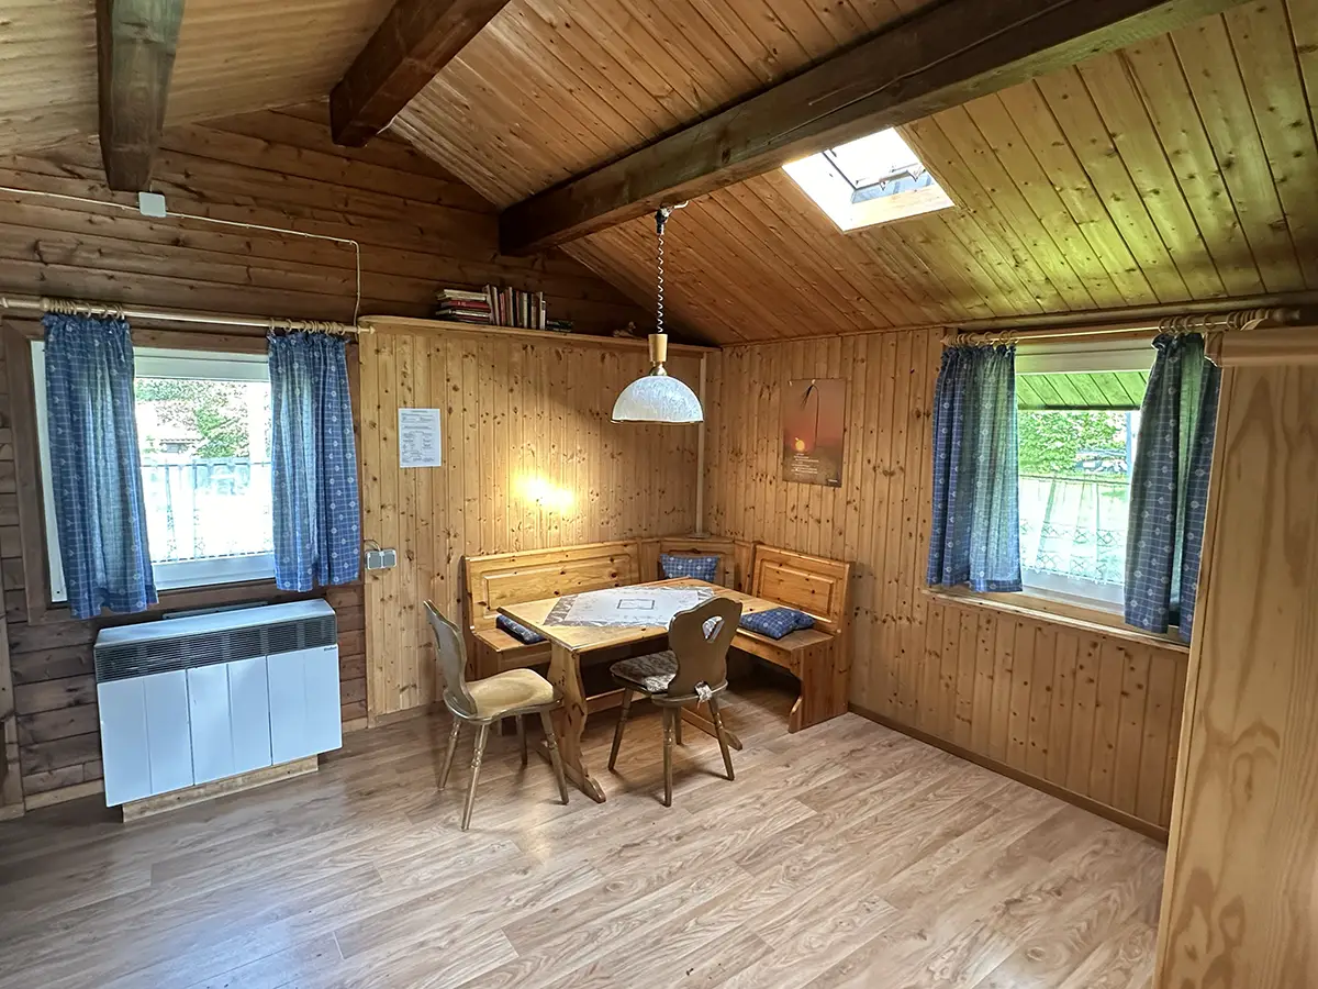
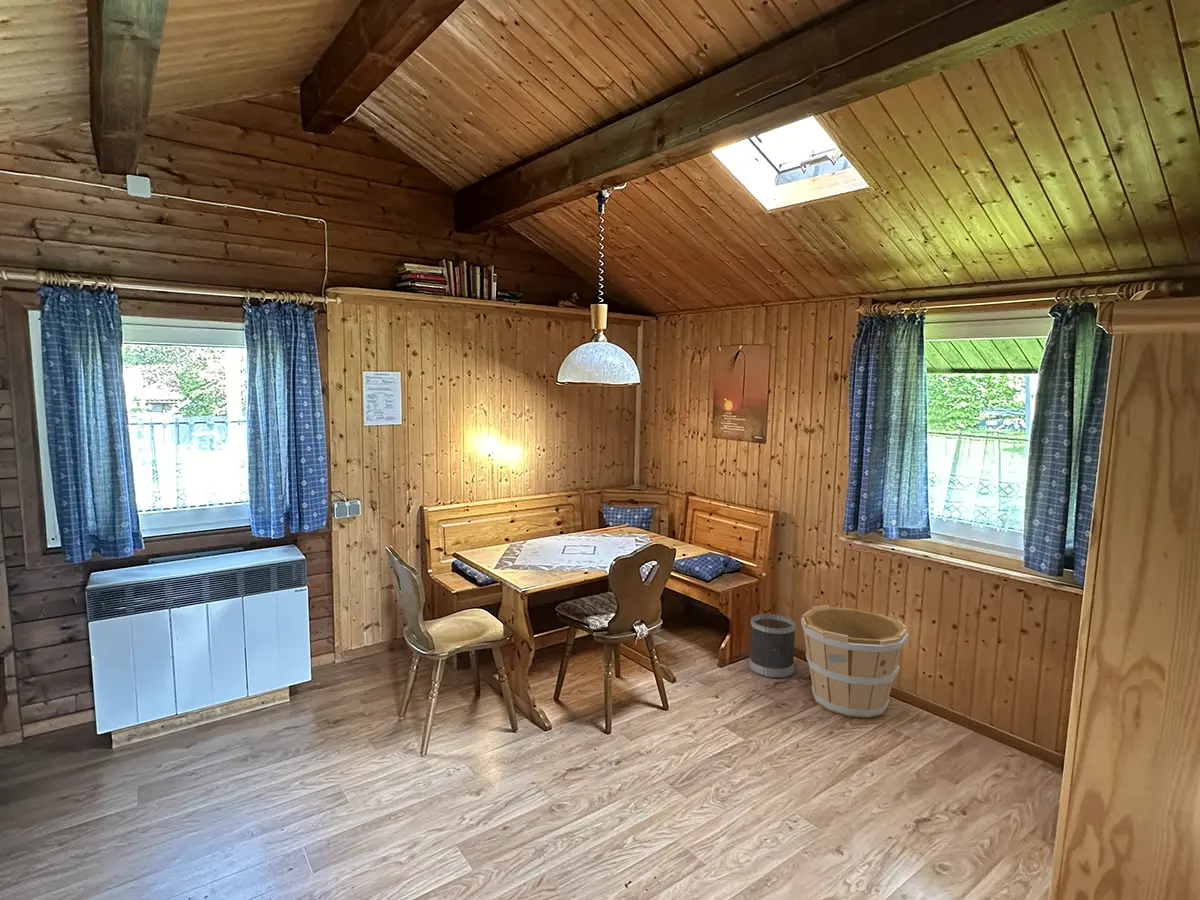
+ wastebasket [748,613,797,680]
+ wooden bucket [800,604,909,719]
